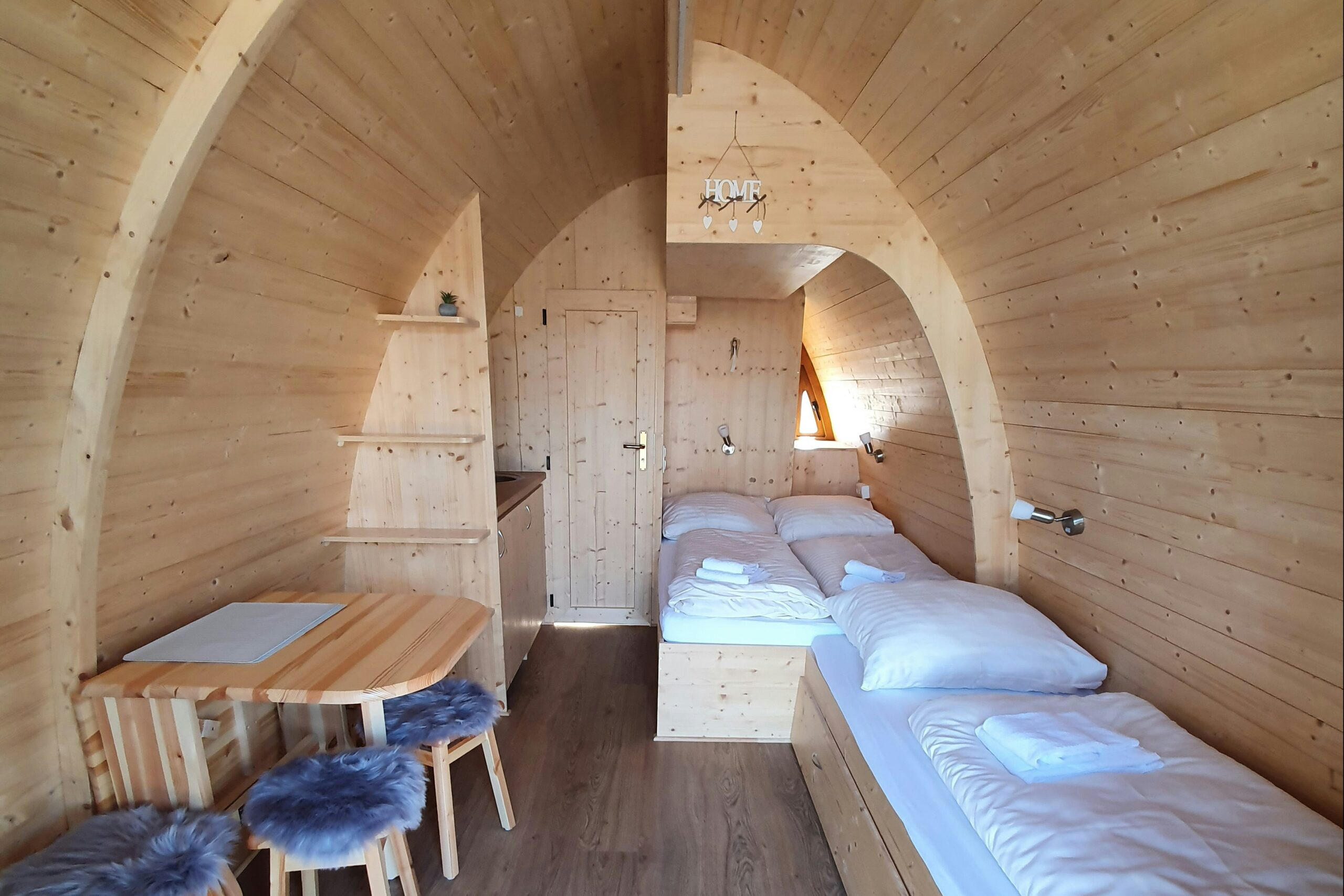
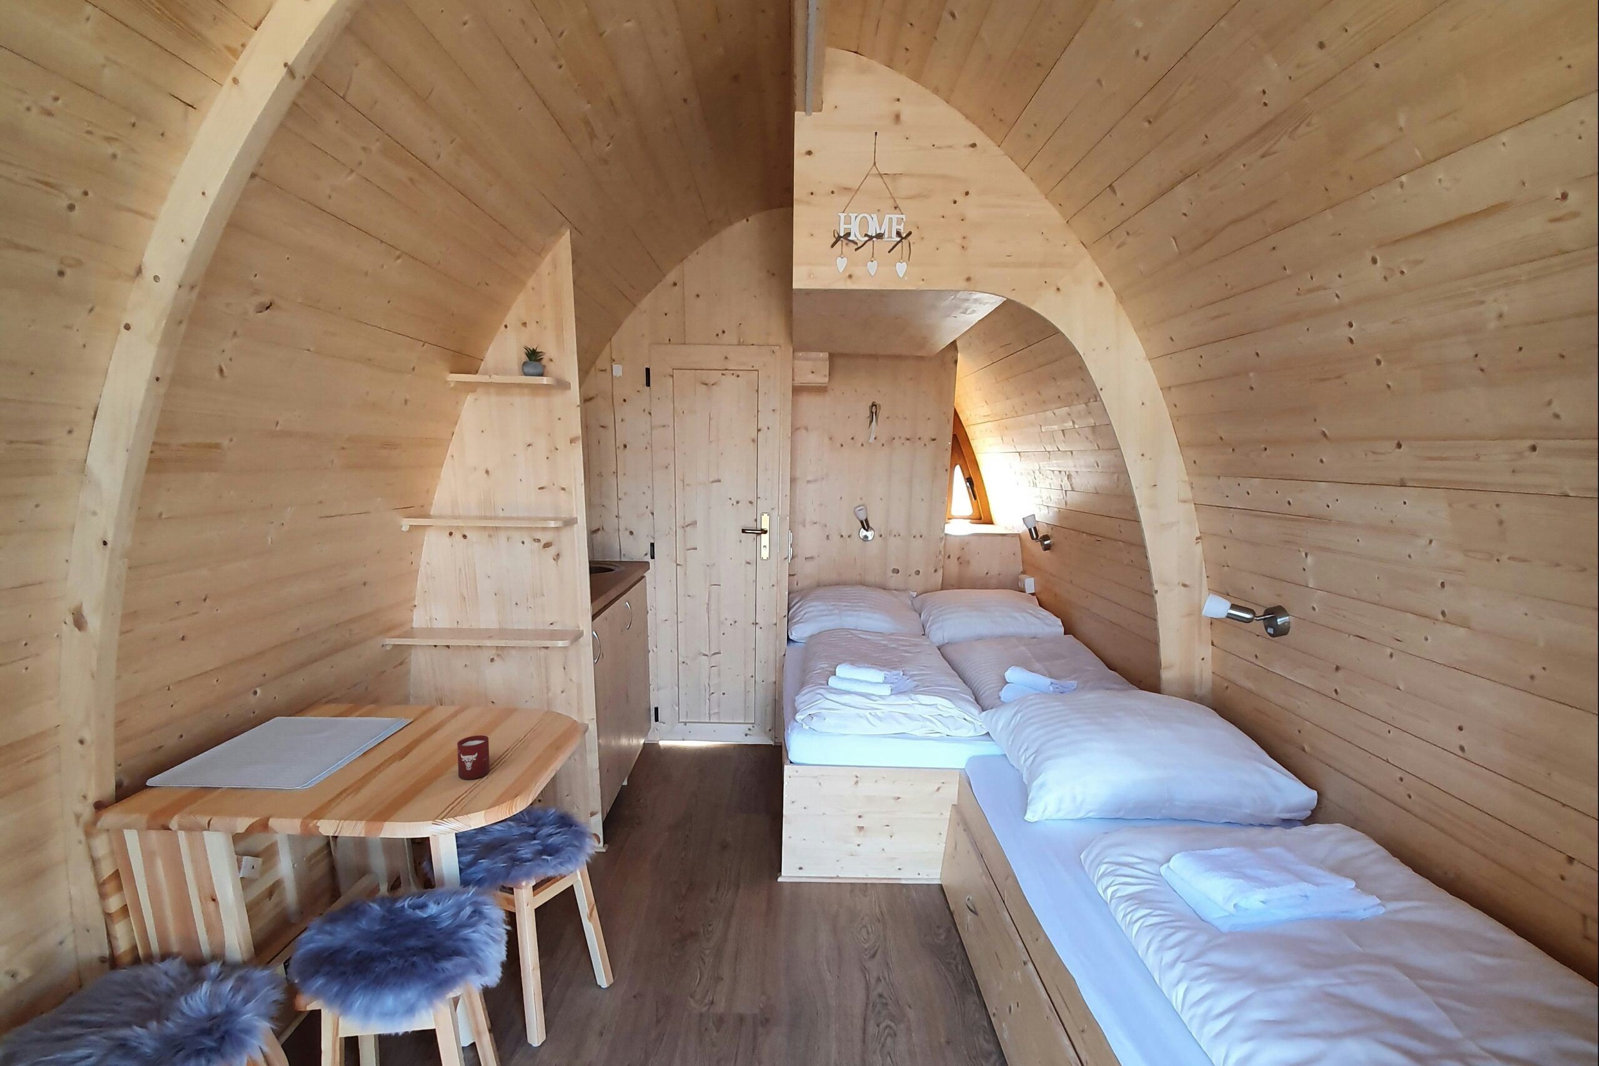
+ cup [457,735,490,780]
